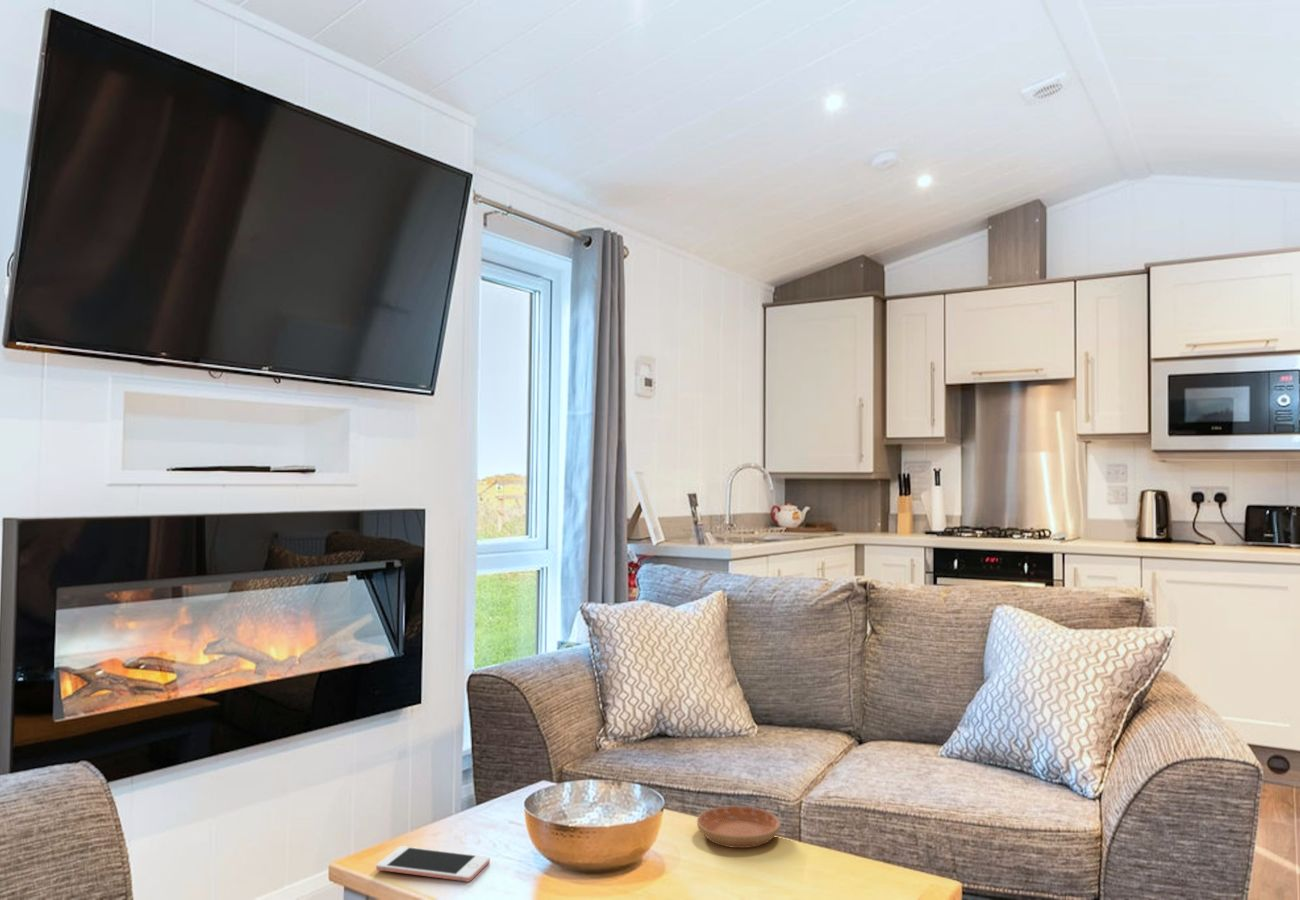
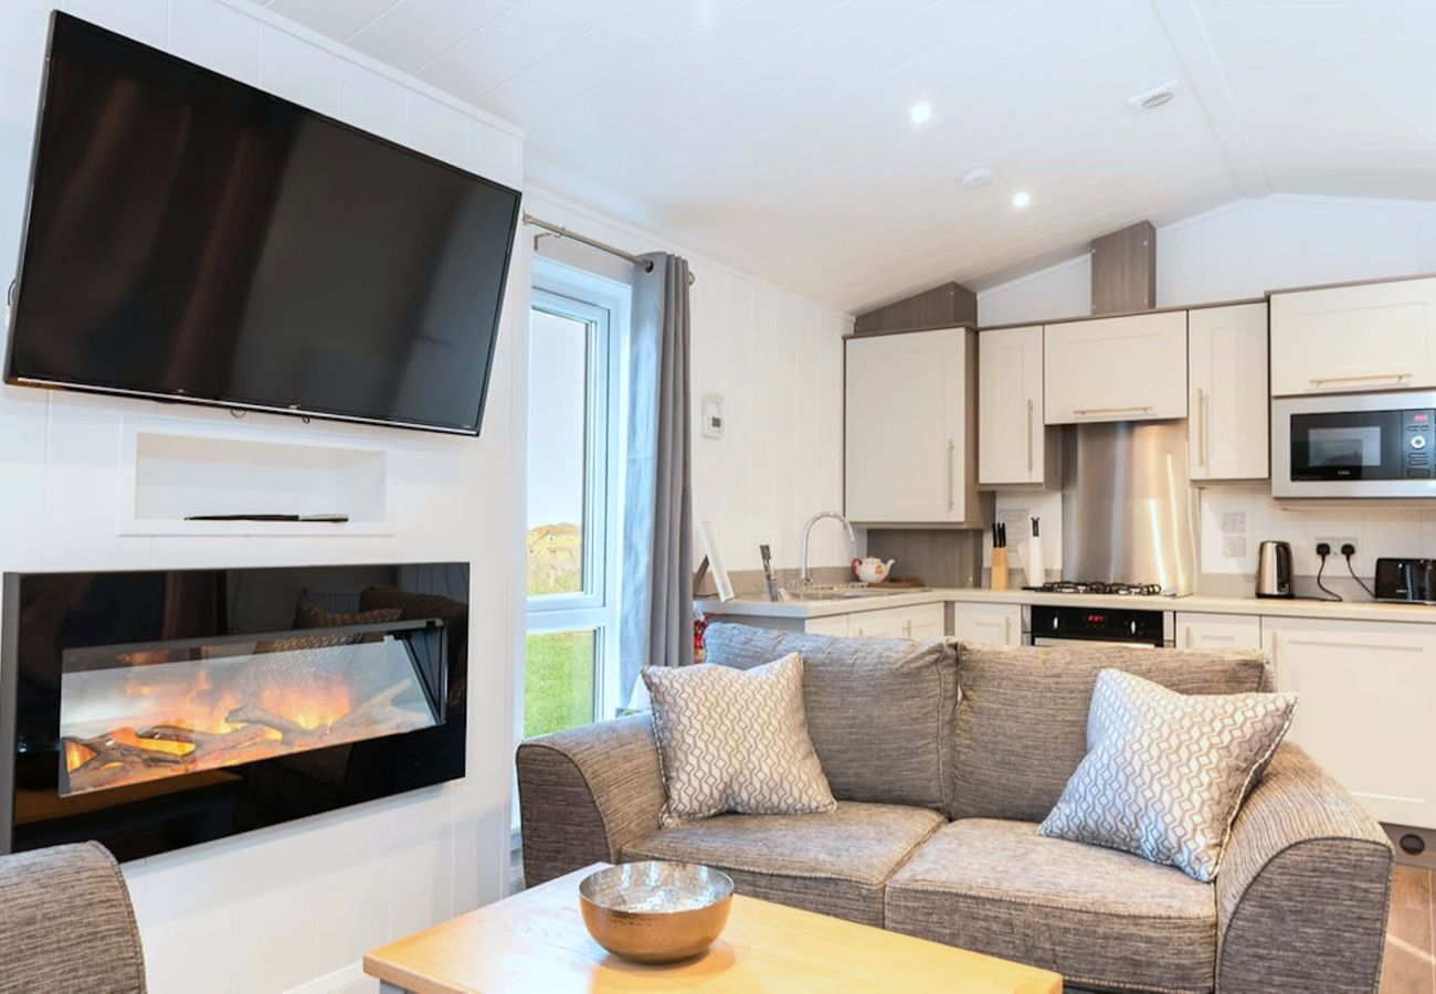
- saucer [696,805,782,849]
- cell phone [375,845,491,883]
